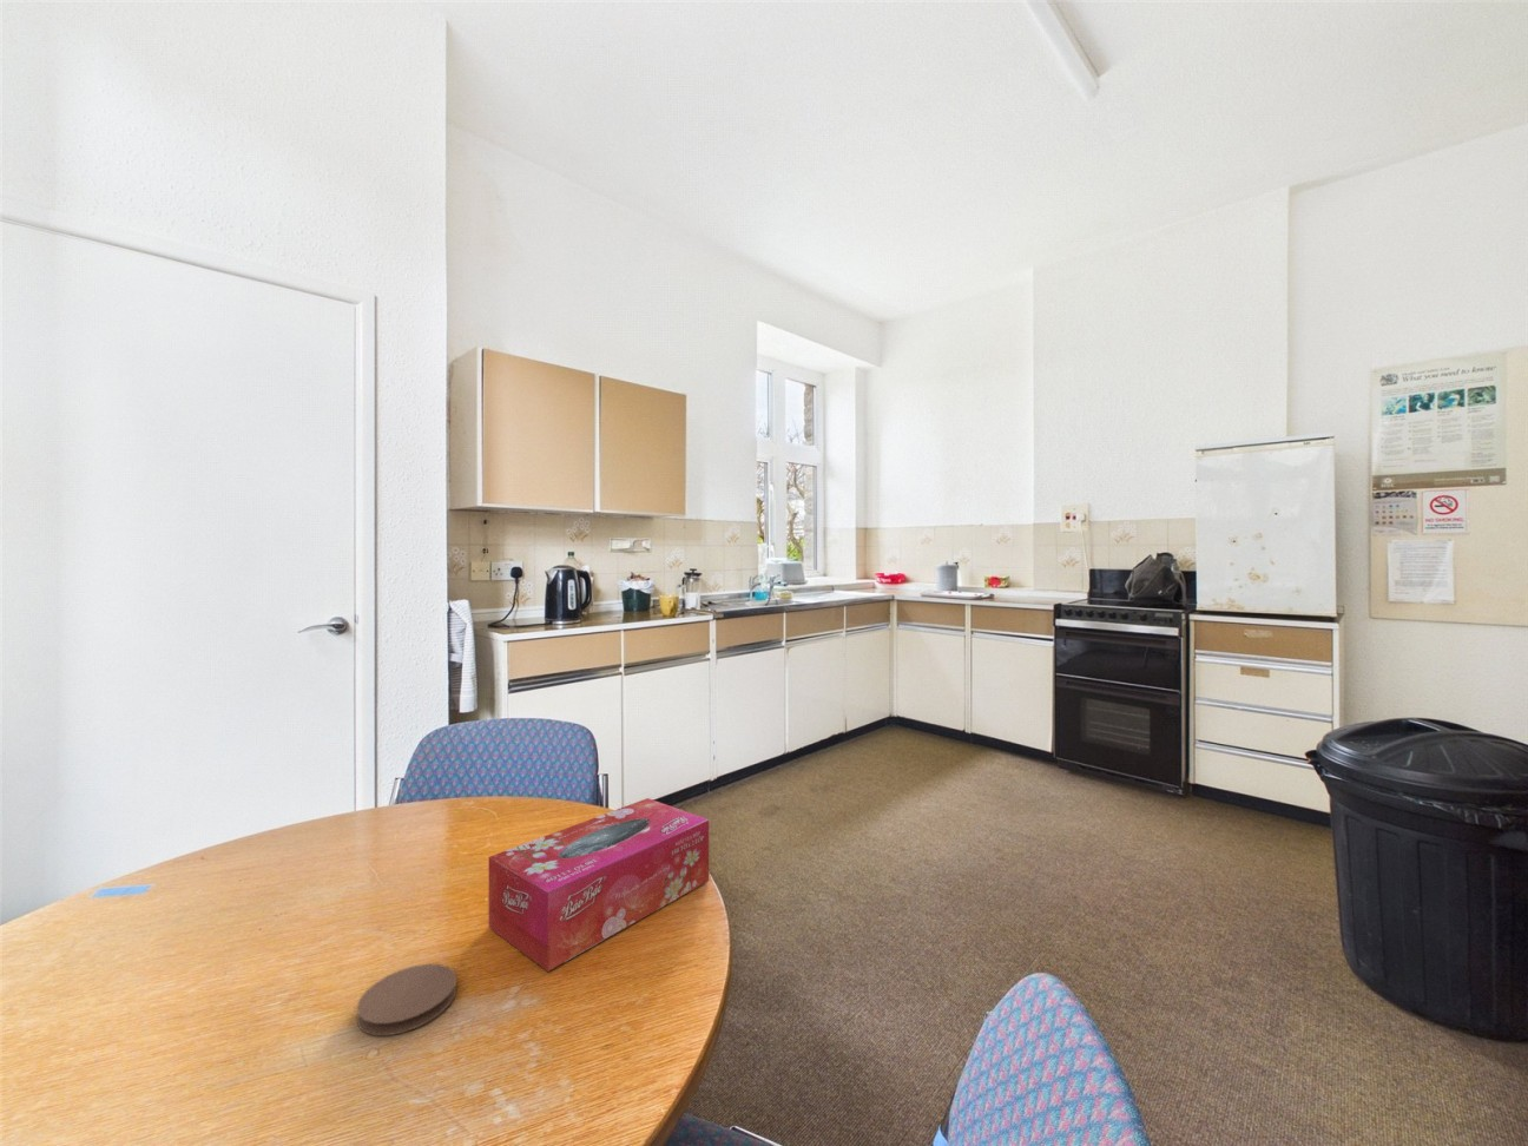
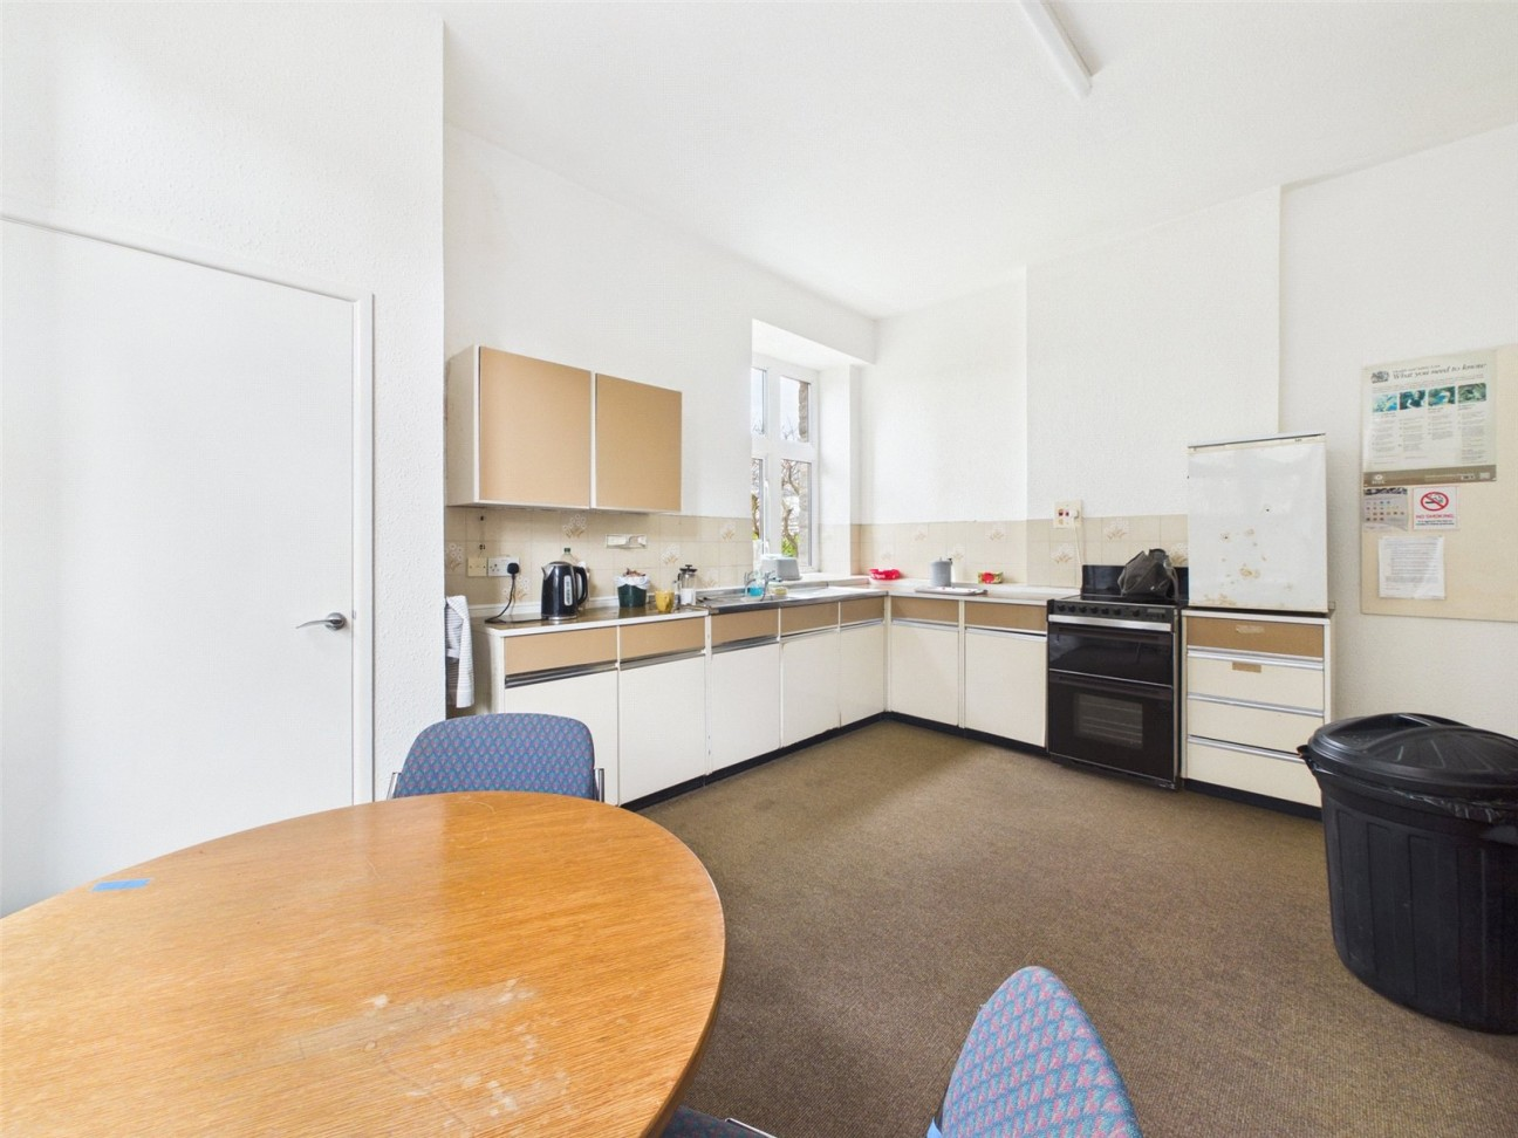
- tissue box [488,797,710,973]
- coaster [356,963,457,1036]
